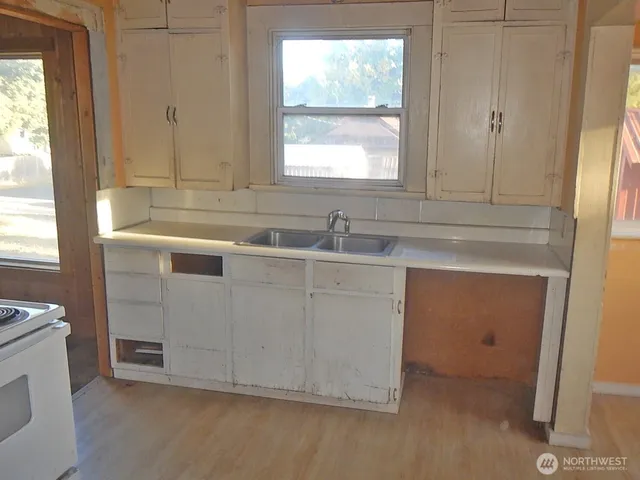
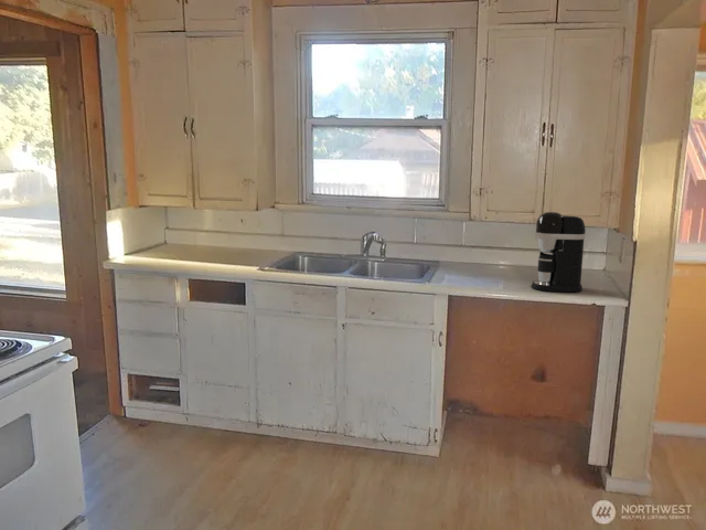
+ coffee maker [531,211,587,293]
